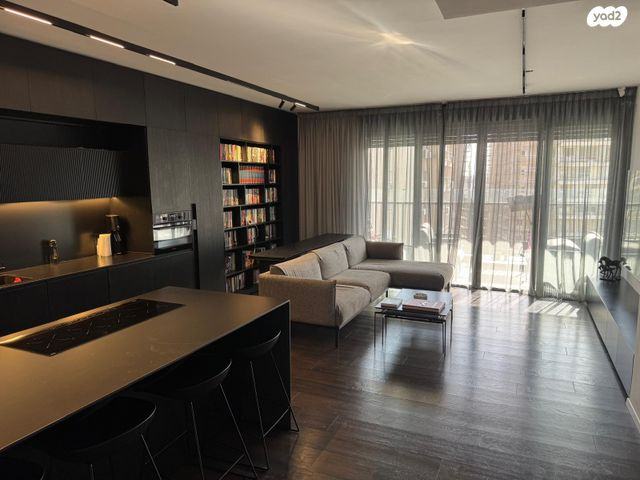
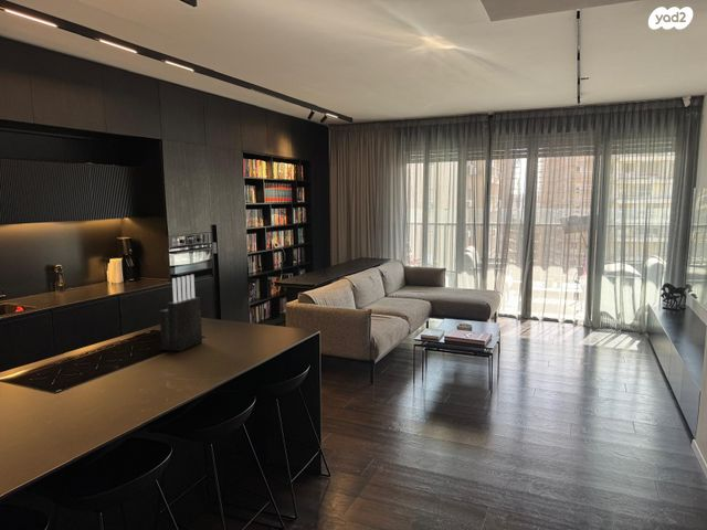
+ knife block [158,274,203,352]
